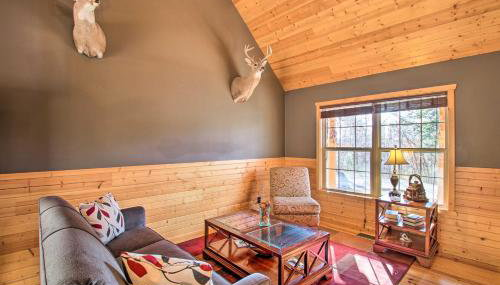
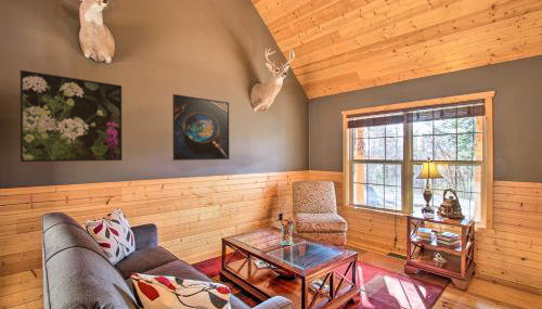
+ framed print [171,93,230,162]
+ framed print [20,69,124,163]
